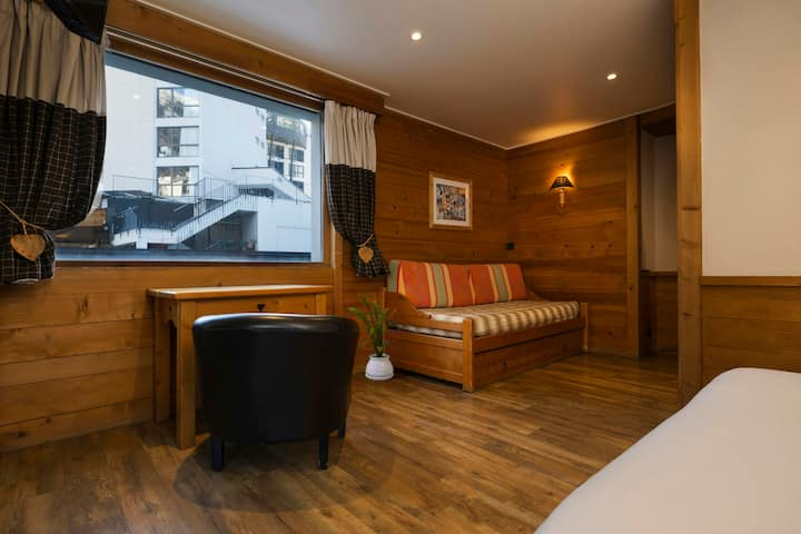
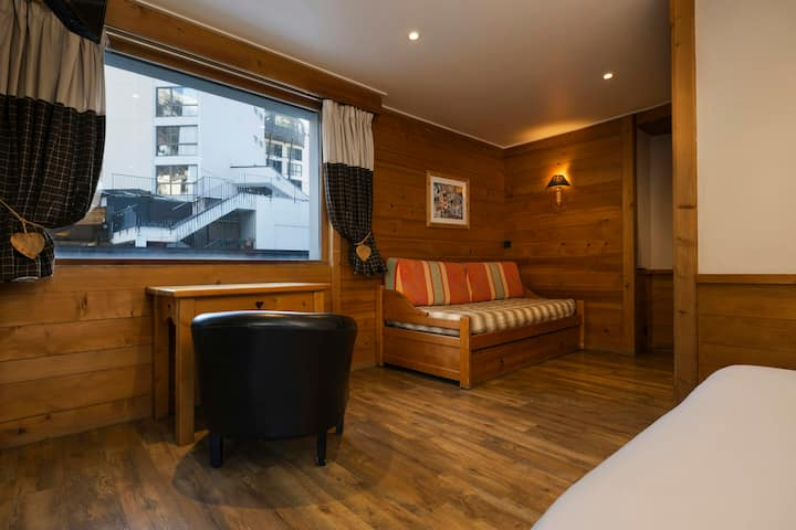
- house plant [347,293,397,382]
